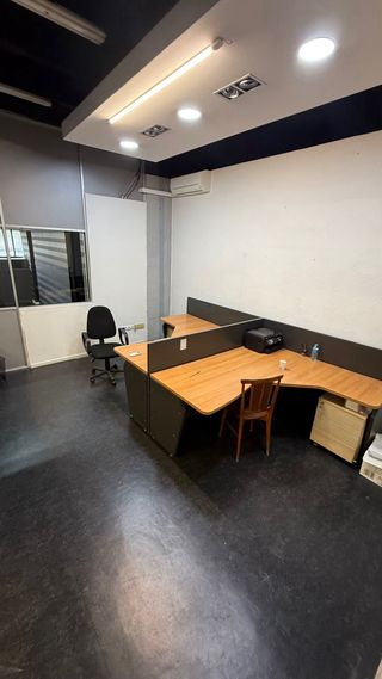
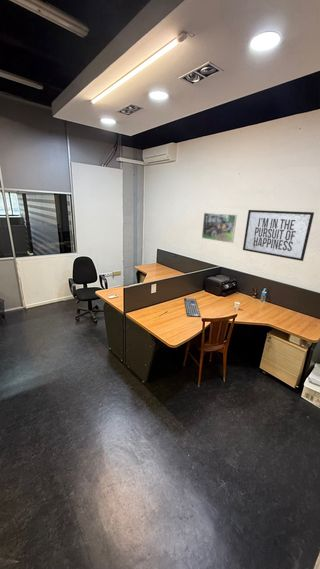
+ mirror [242,209,315,262]
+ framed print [201,212,238,244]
+ keyboard [183,297,201,318]
